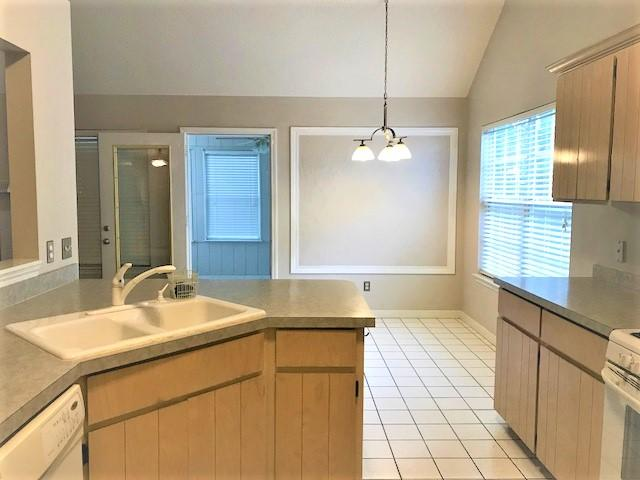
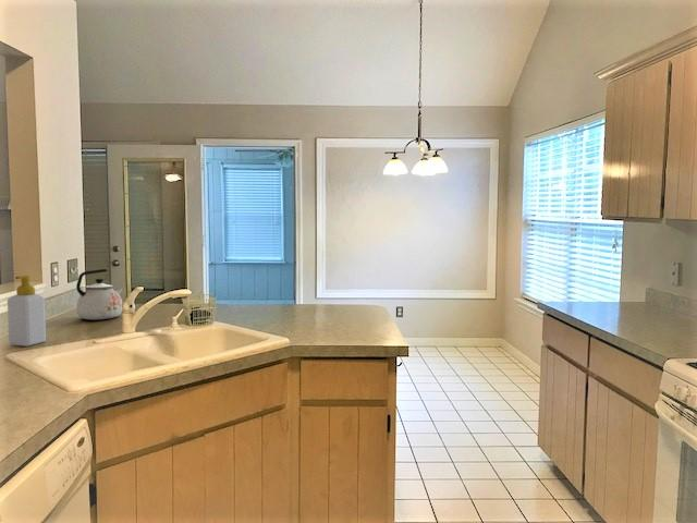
+ kettle [75,268,124,321]
+ soap bottle [7,275,47,348]
